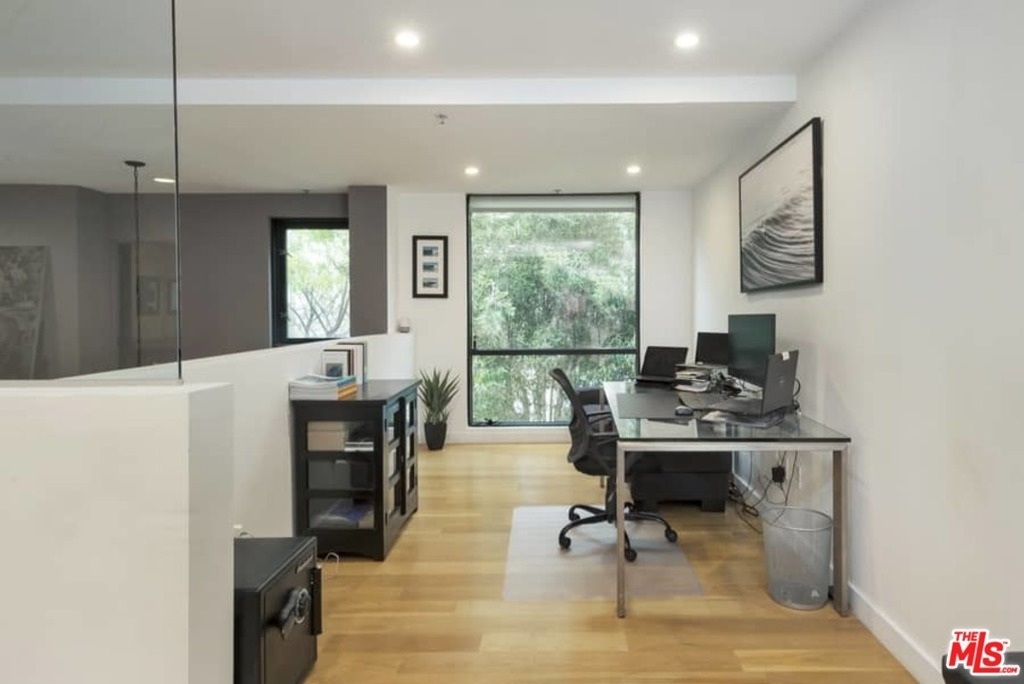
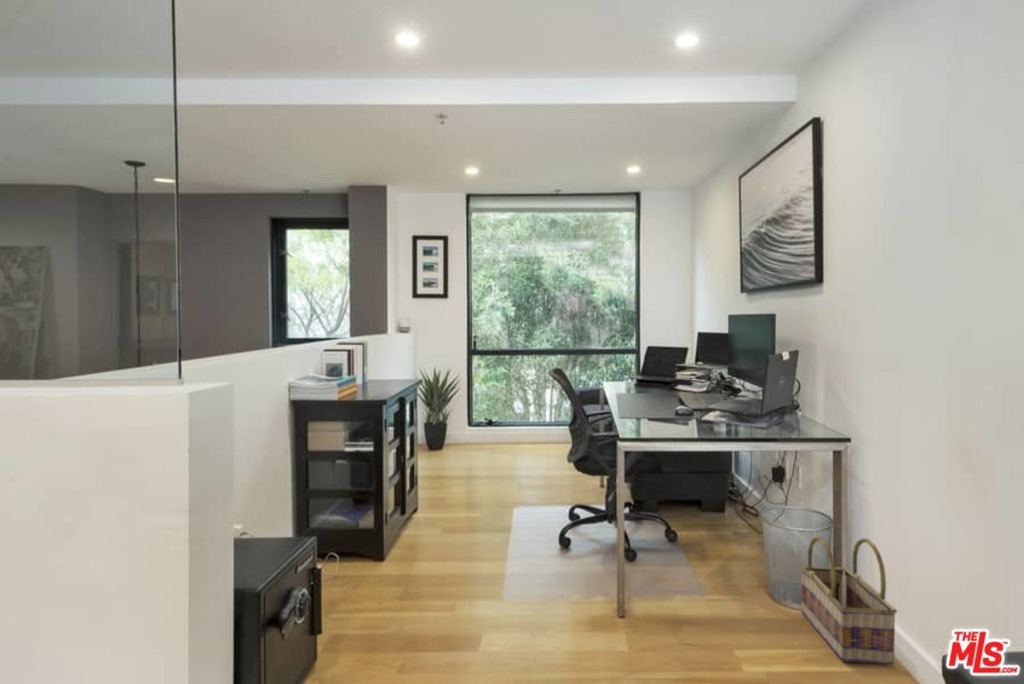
+ basket [799,535,898,665]
